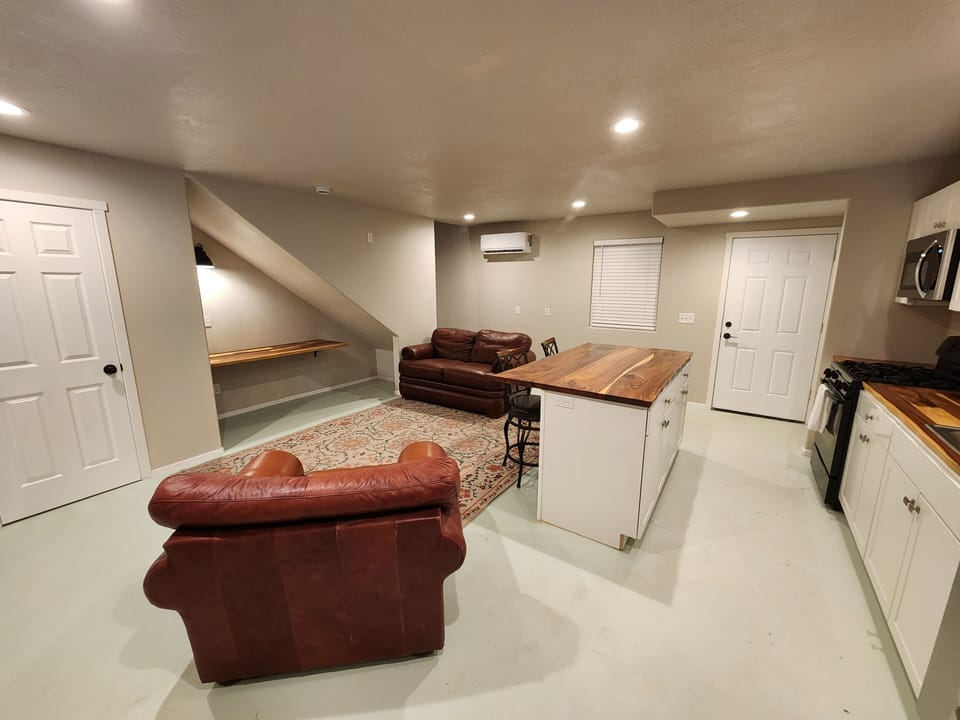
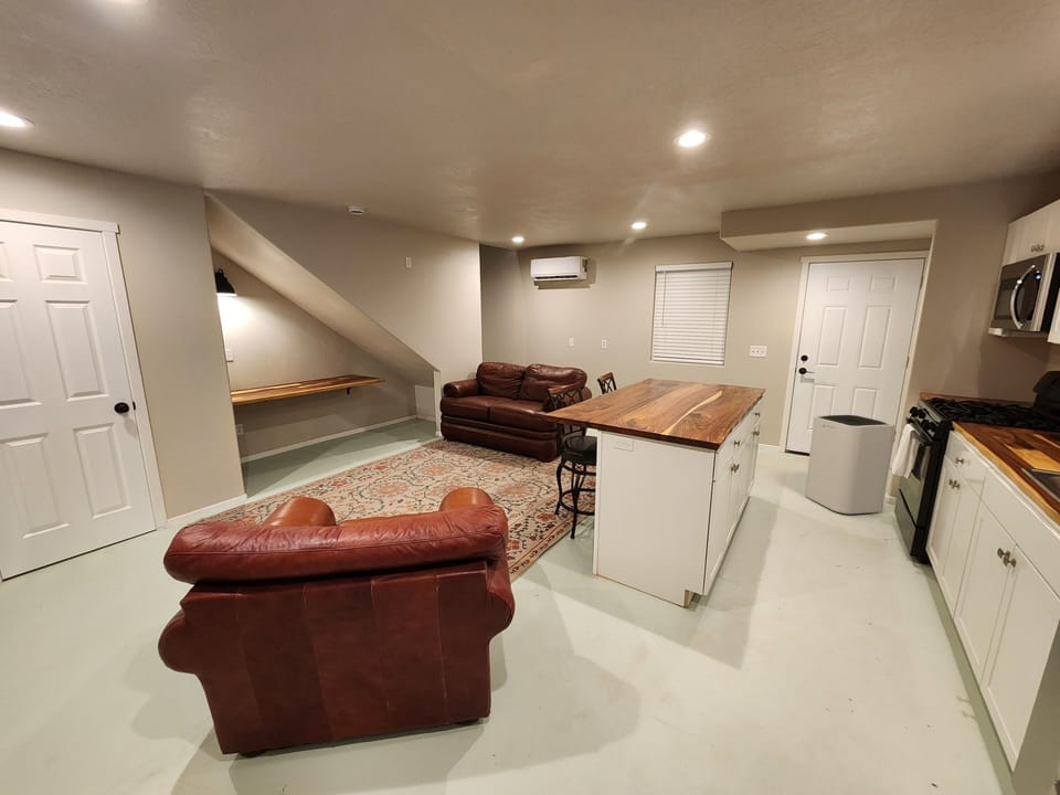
+ trash can [804,414,897,516]
